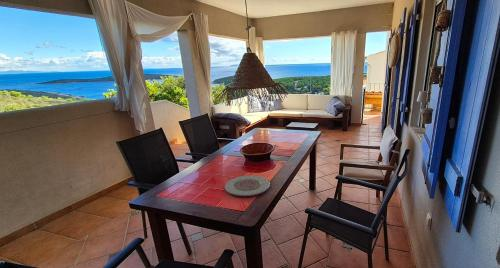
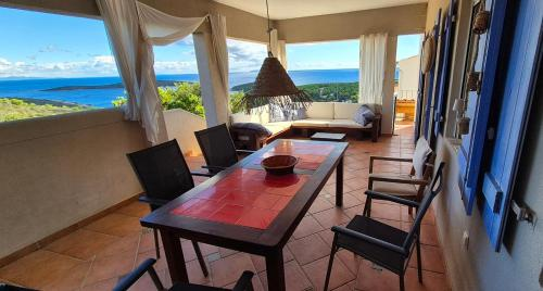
- plate [224,175,271,197]
